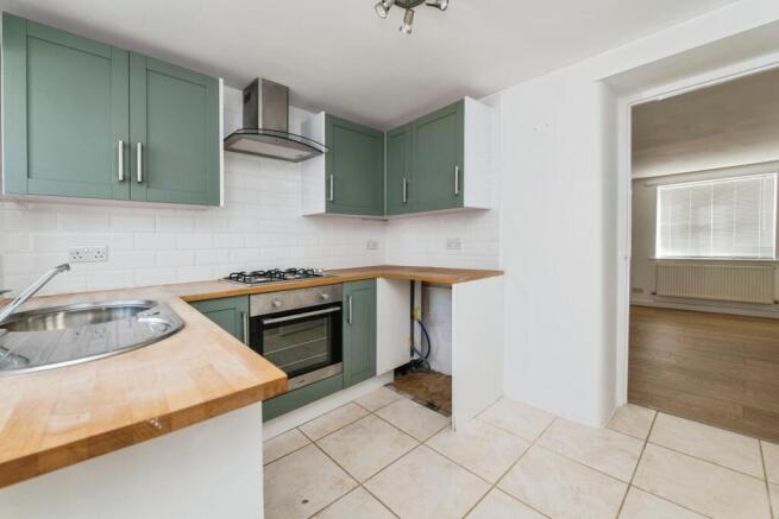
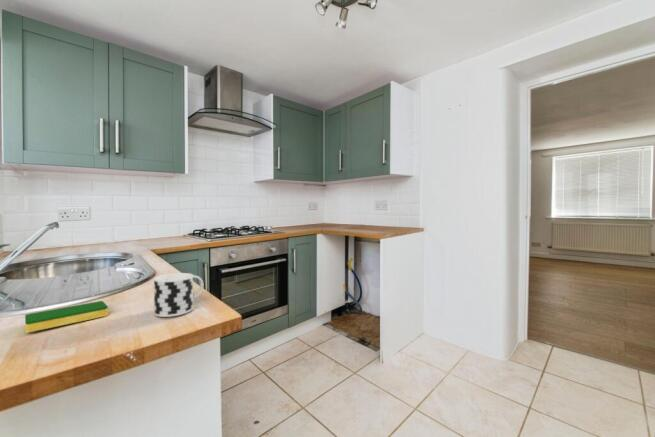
+ cup [153,272,204,318]
+ dish sponge [24,300,109,334]
